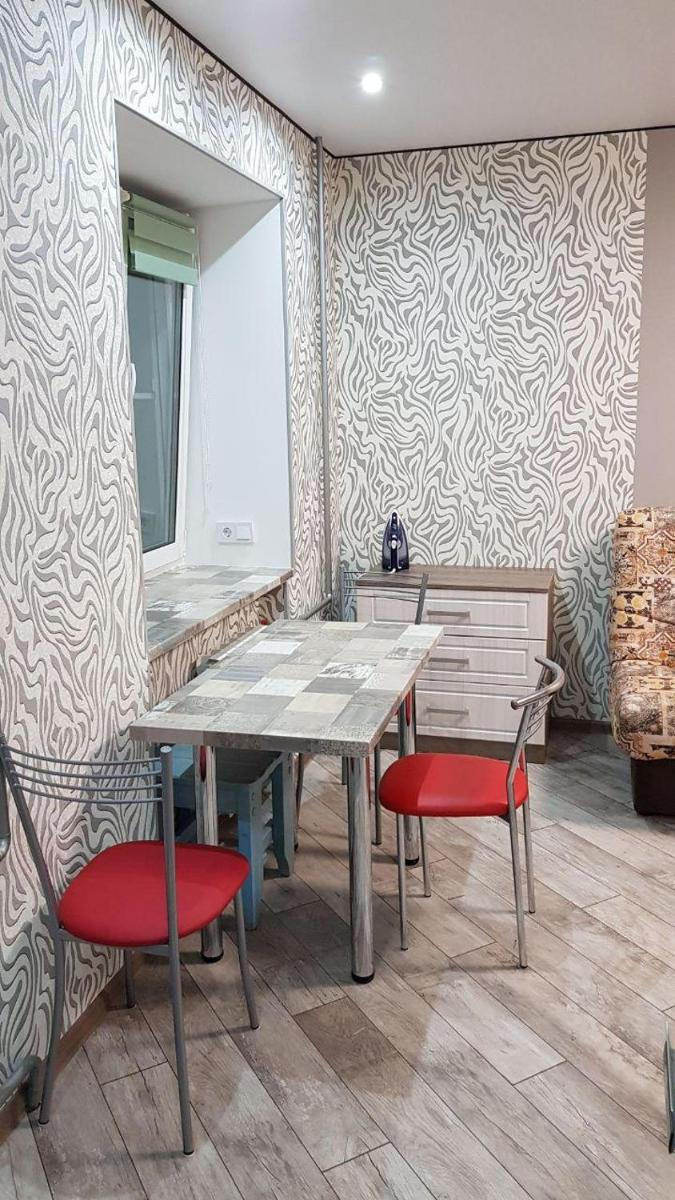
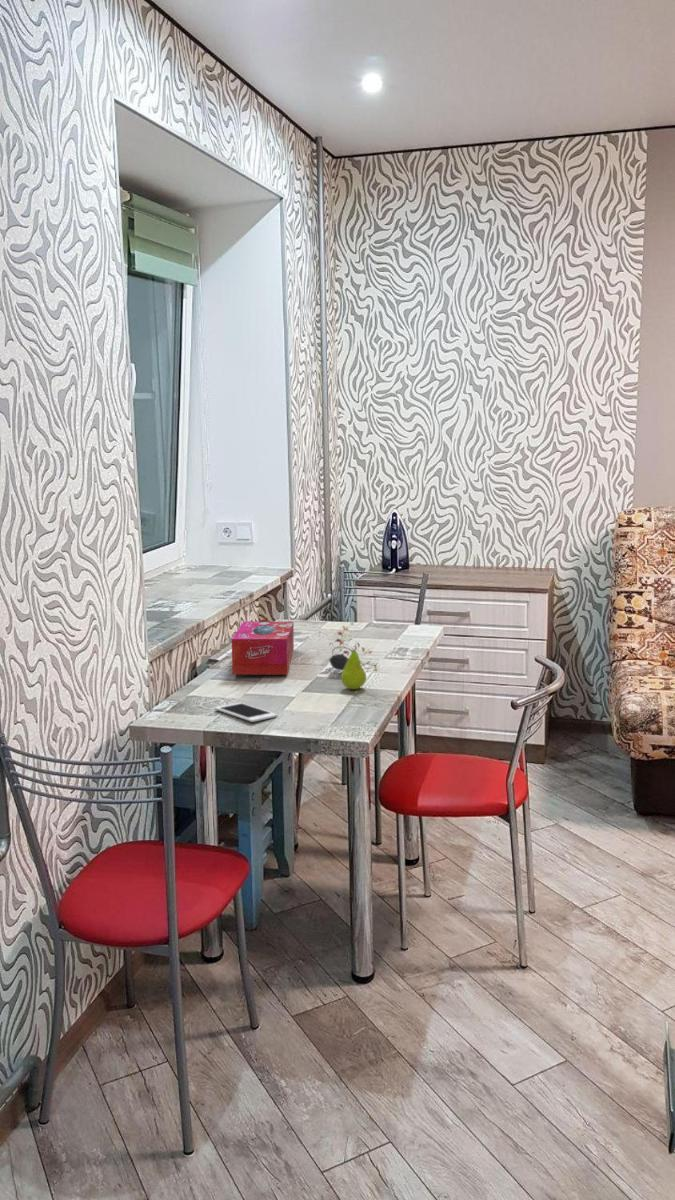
+ cell phone [214,701,278,723]
+ tissue box [231,621,295,676]
+ teapot [328,613,379,671]
+ fruit [340,643,367,690]
